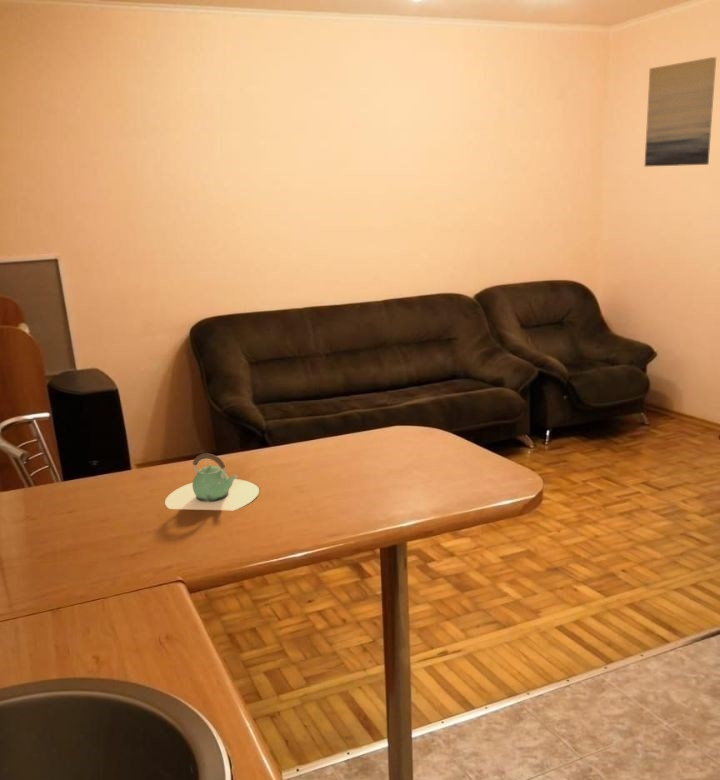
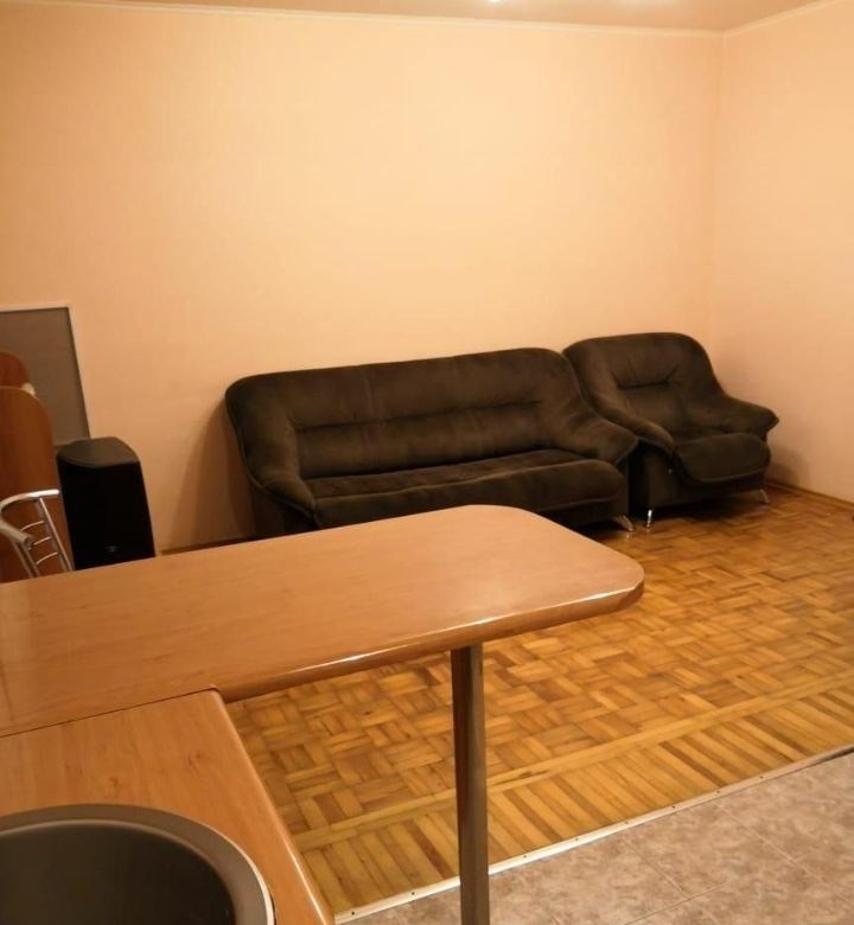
- wall art [644,56,717,168]
- teapot [164,452,260,511]
